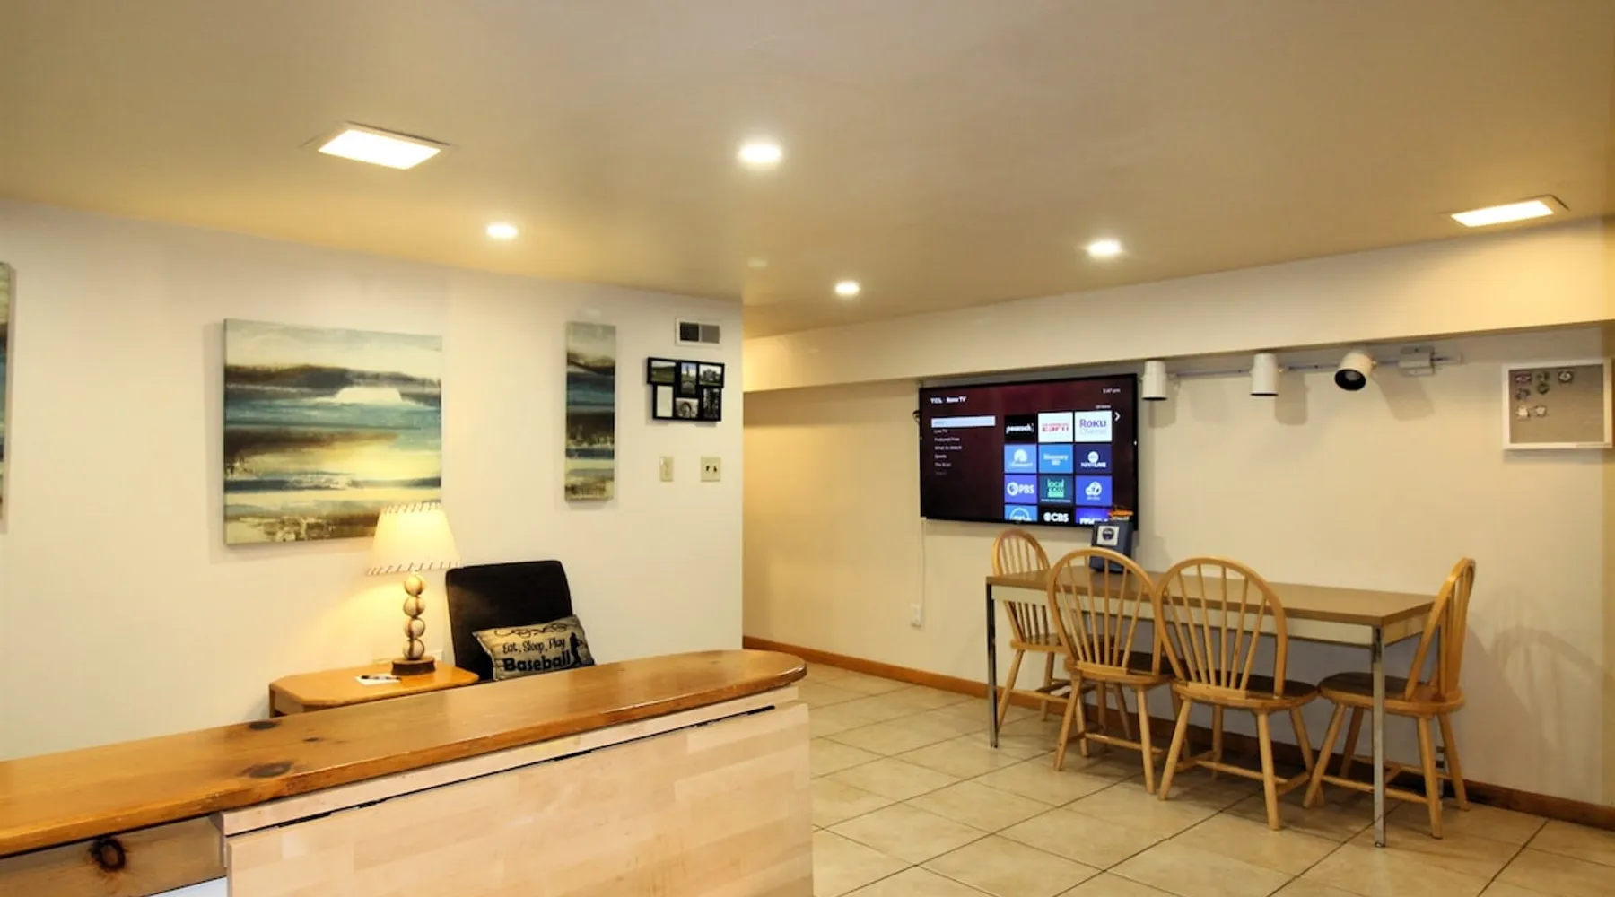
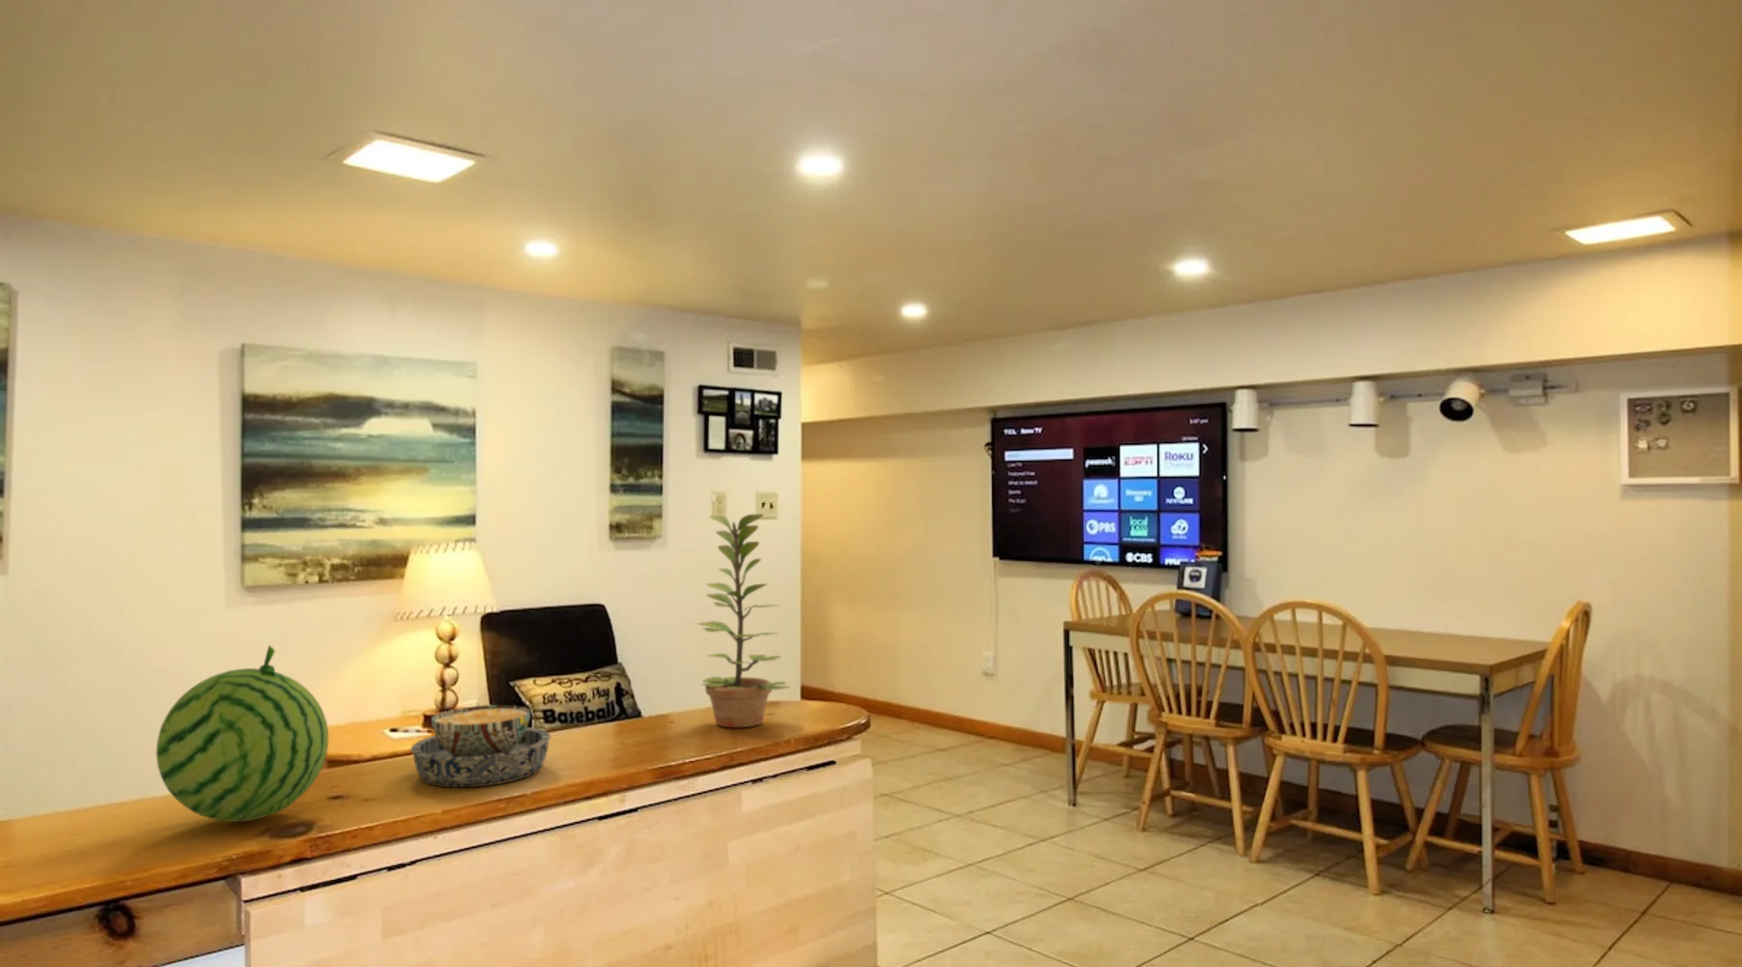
+ plant [697,513,791,728]
+ fruit [156,645,329,823]
+ bowl [410,704,552,790]
